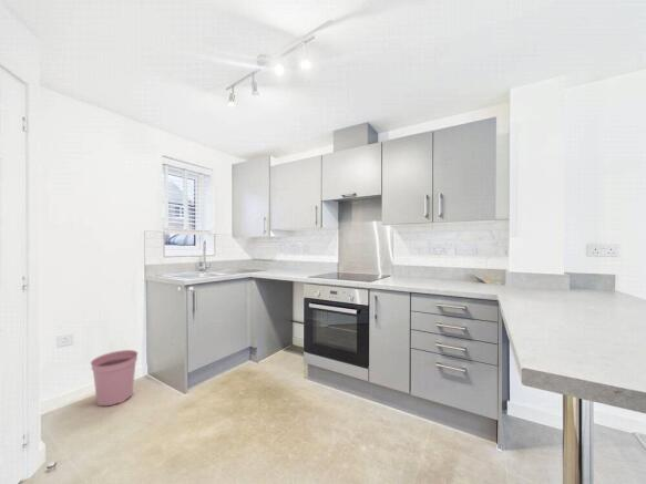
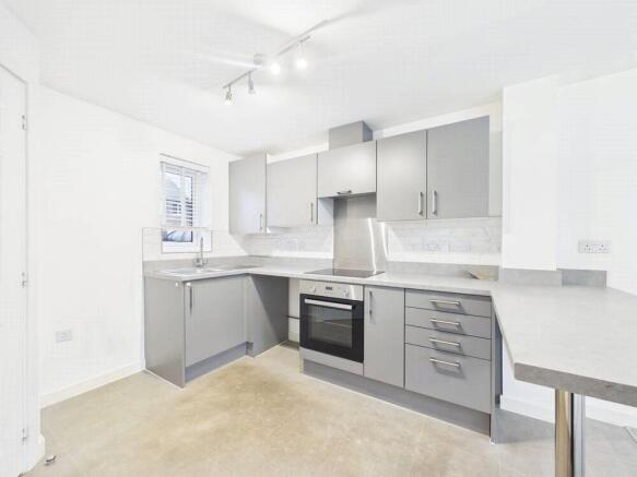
- plant pot [90,349,139,408]
